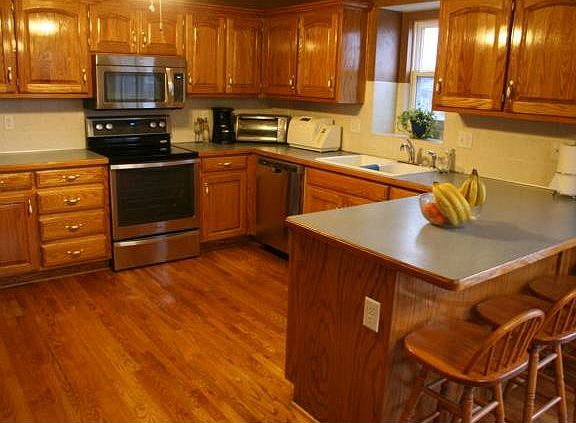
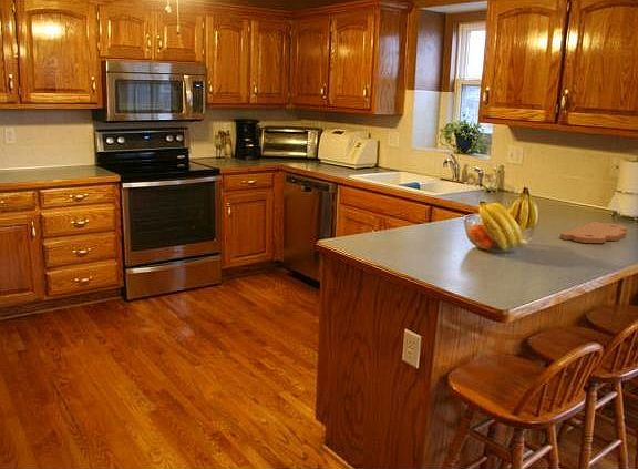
+ cutting board [559,221,628,244]
